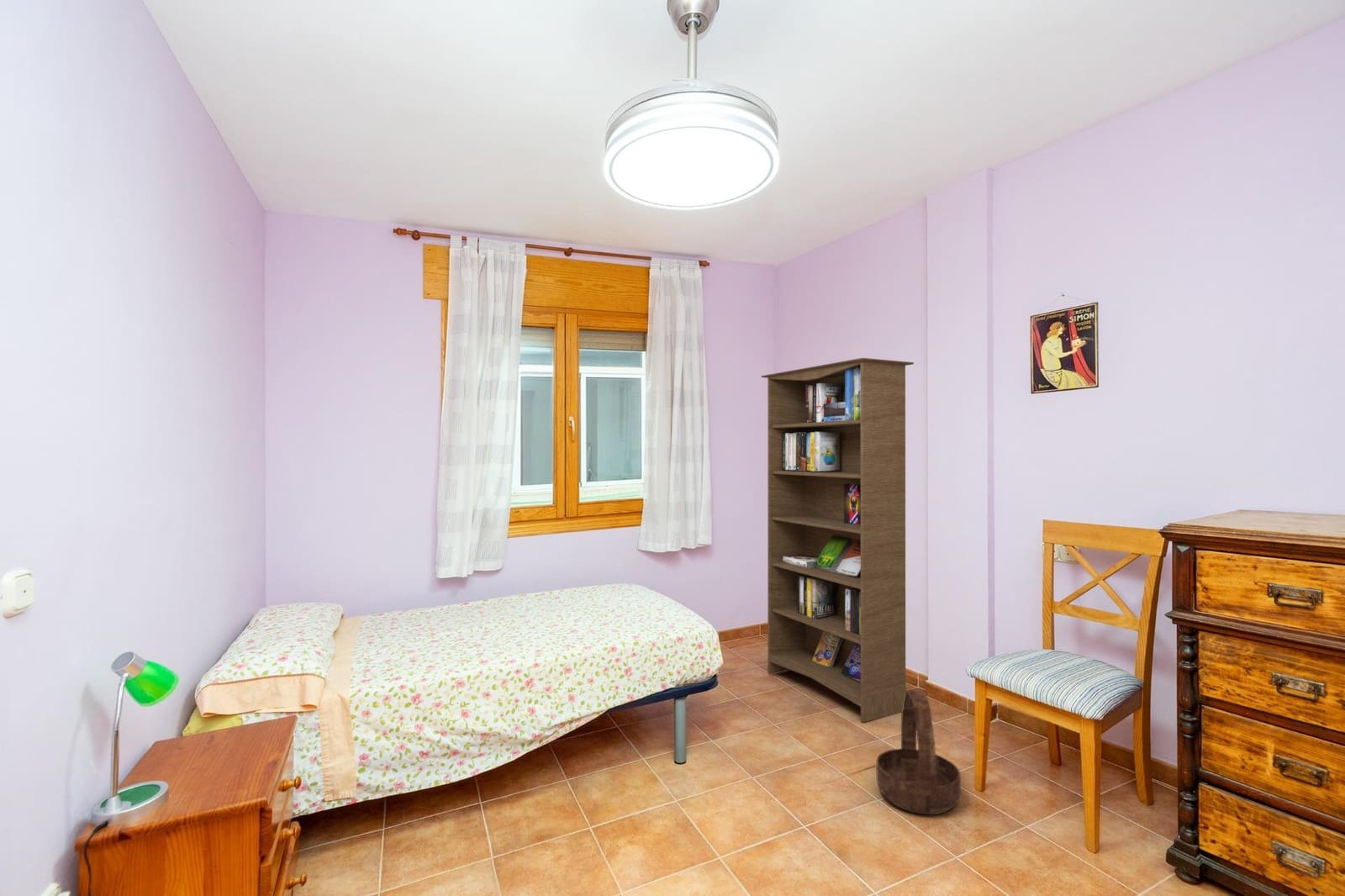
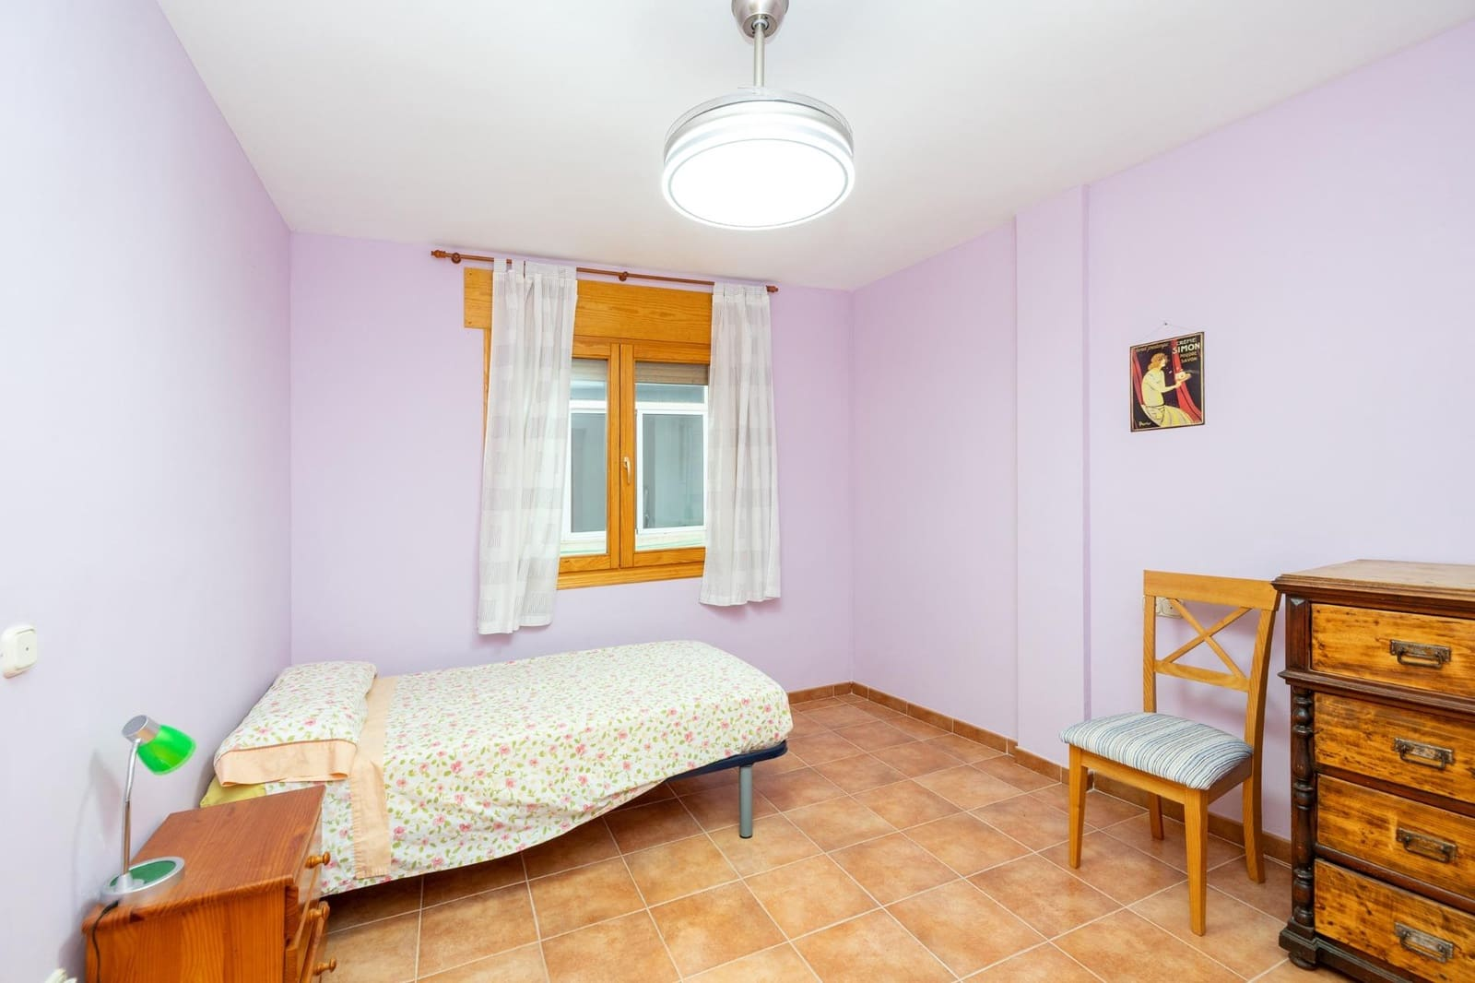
- bookcase [761,357,915,724]
- basket [876,690,962,815]
